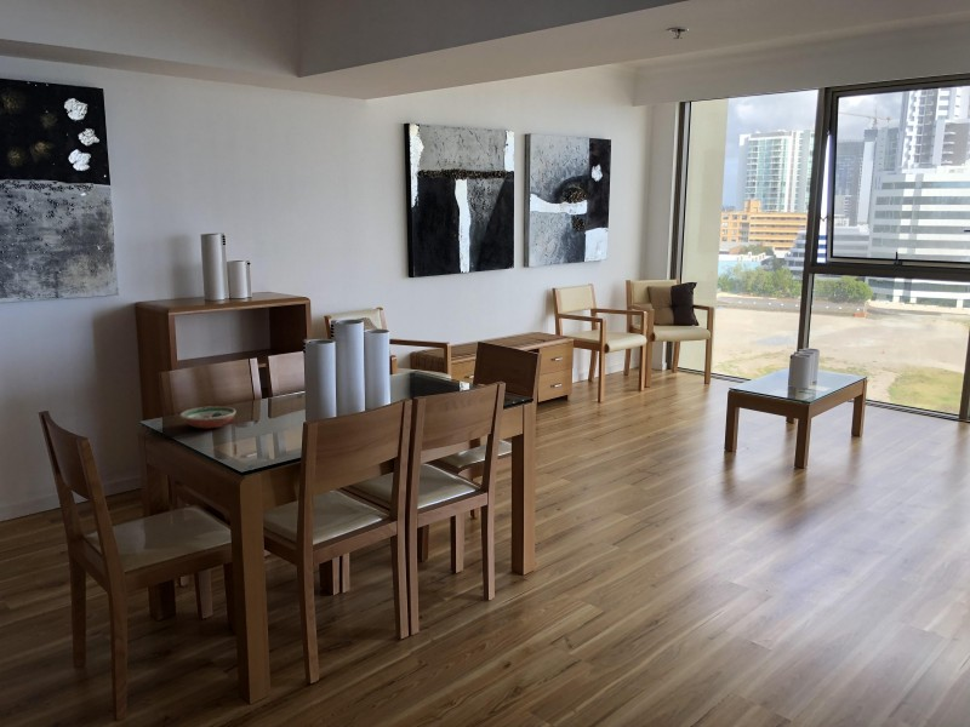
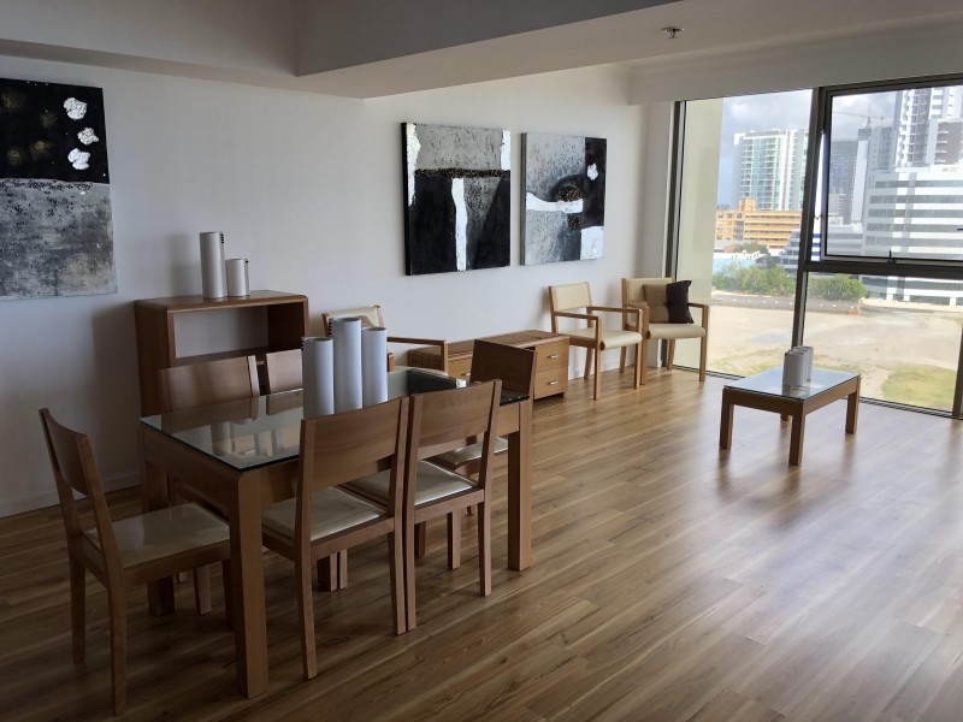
- decorative bowl [179,405,238,430]
